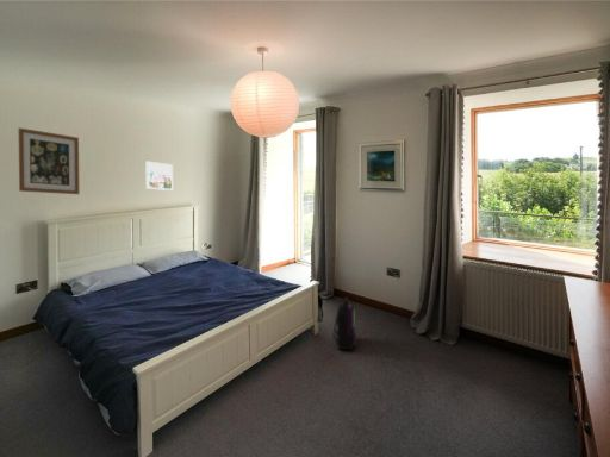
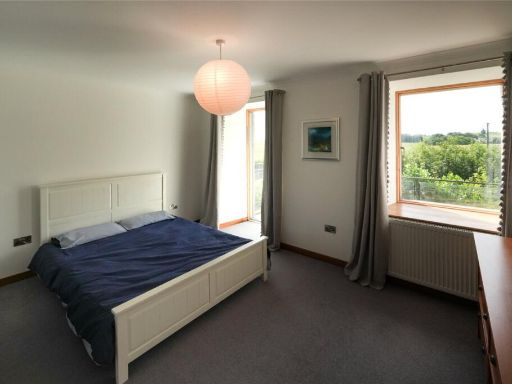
- wall art [17,126,80,195]
- backpack [331,296,357,351]
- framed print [145,161,174,192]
